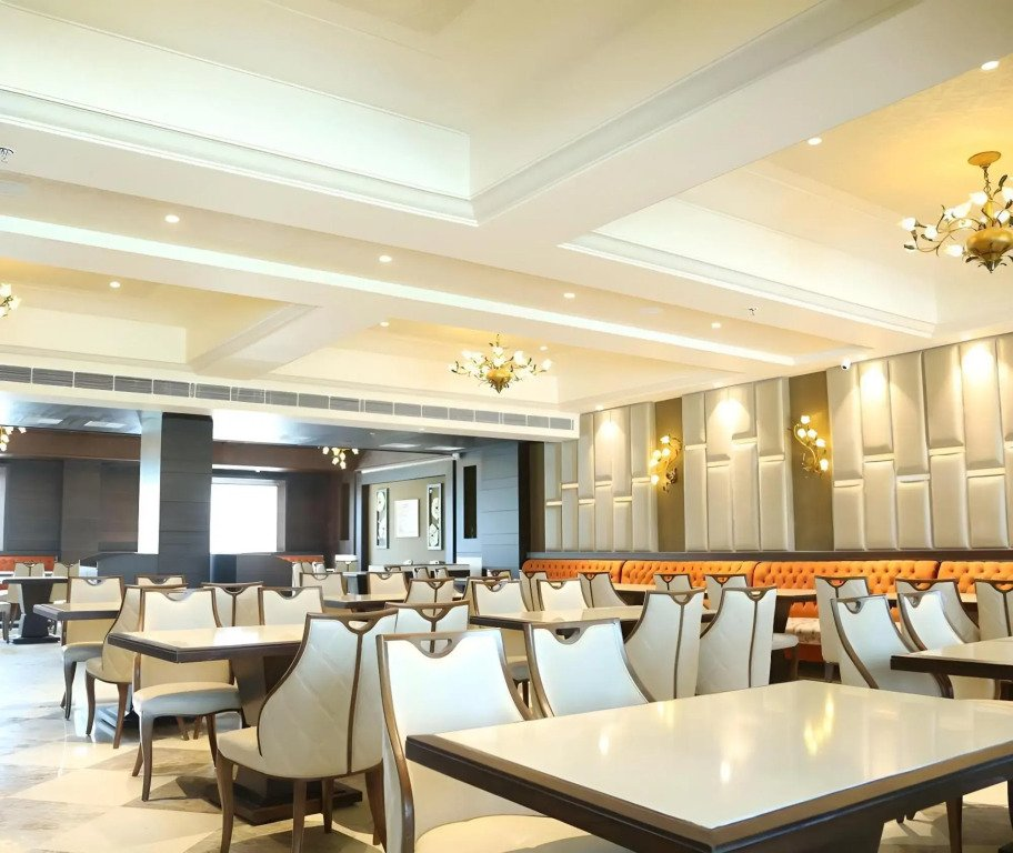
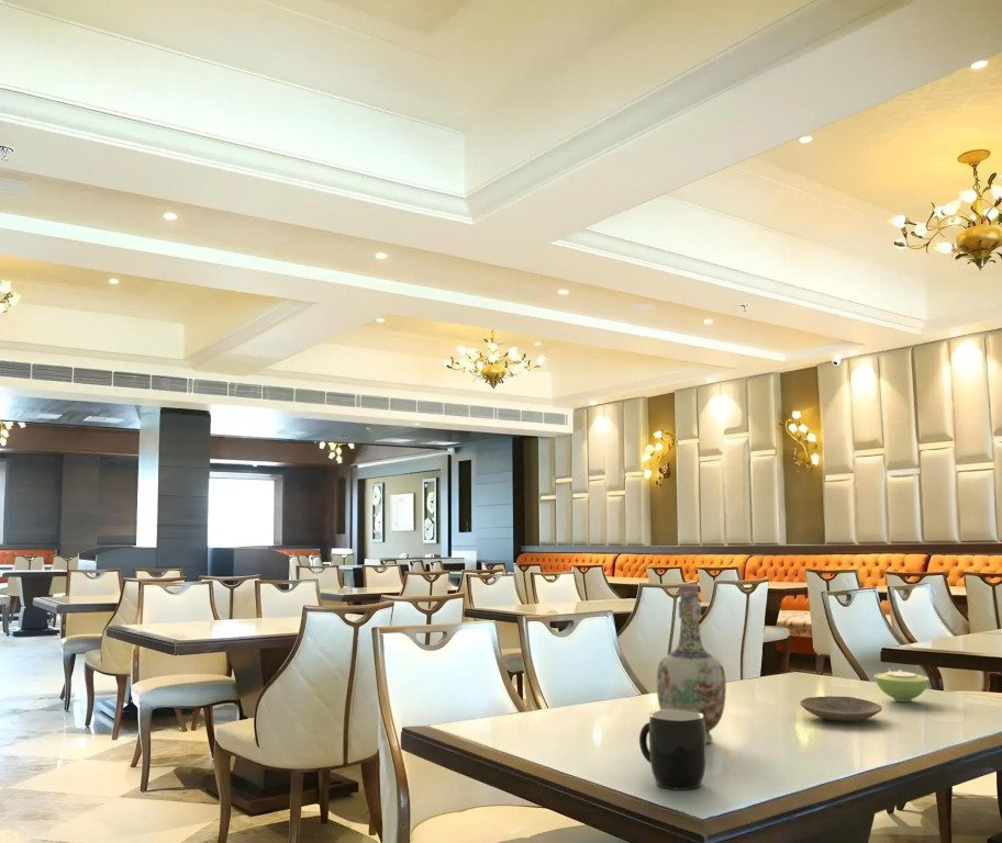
+ vase [656,583,727,744]
+ plate [799,695,883,722]
+ mug [638,709,706,791]
+ sugar bowl [873,668,931,702]
